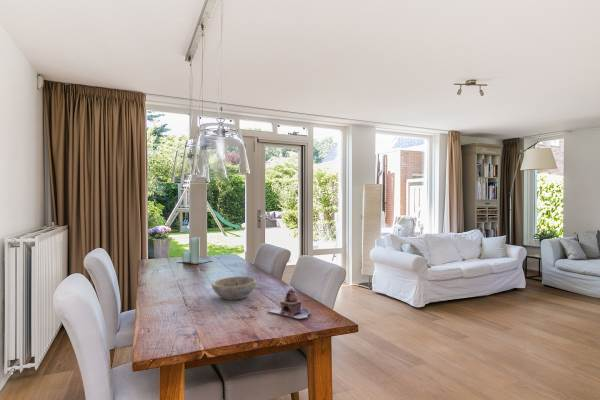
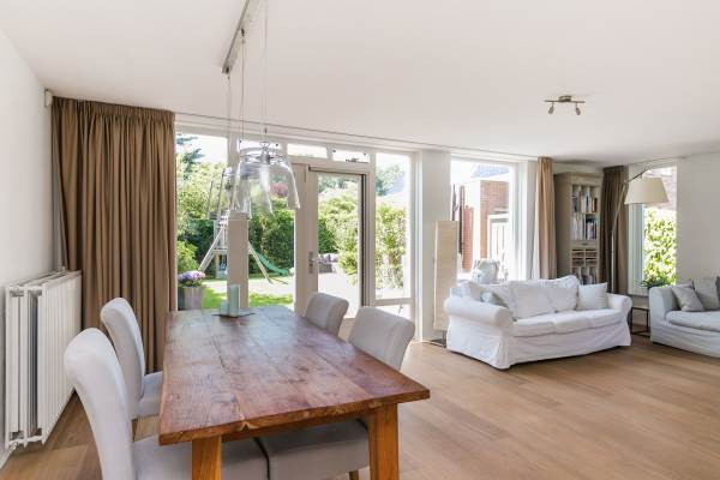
- teapot [267,288,312,319]
- bowl [211,275,257,301]
